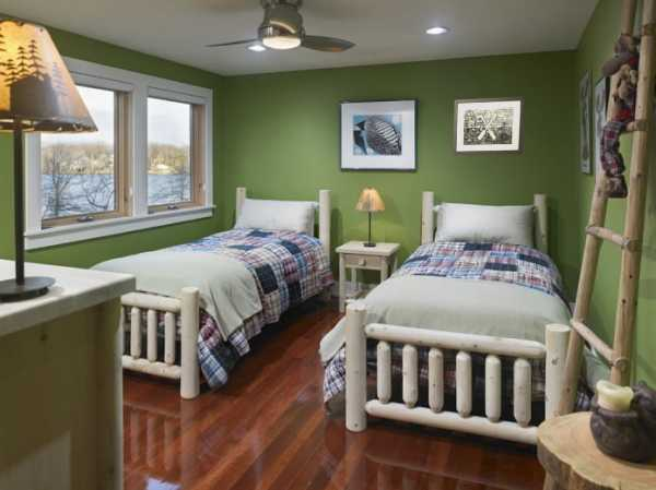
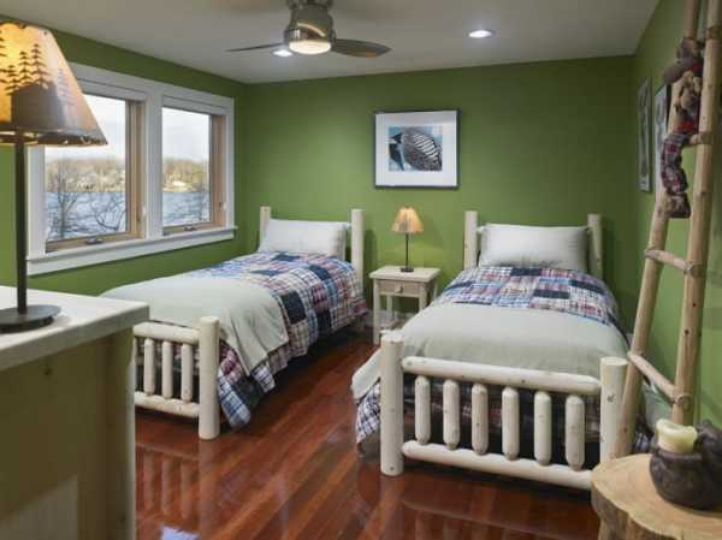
- wall art [452,95,526,156]
